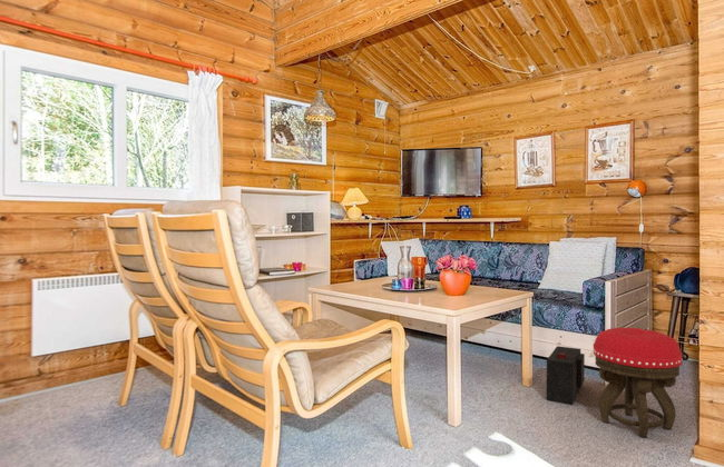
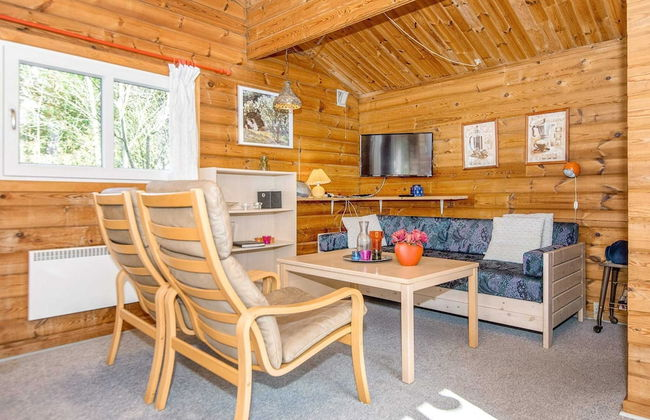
- stool [591,327,684,439]
- speaker [546,345,586,406]
